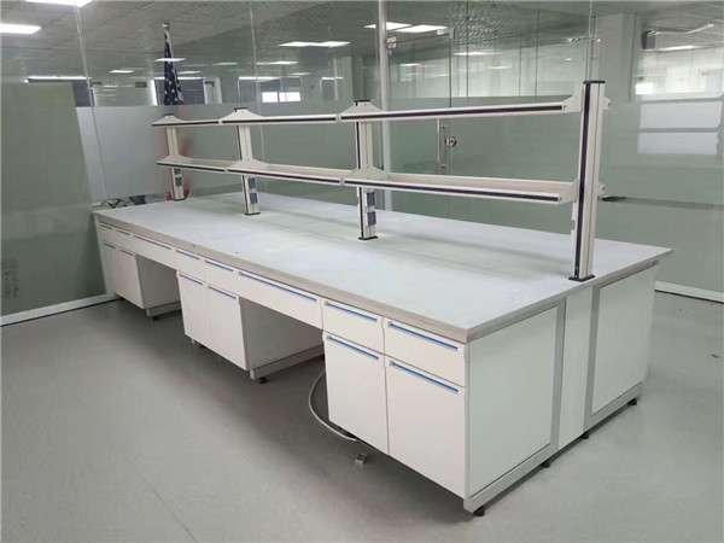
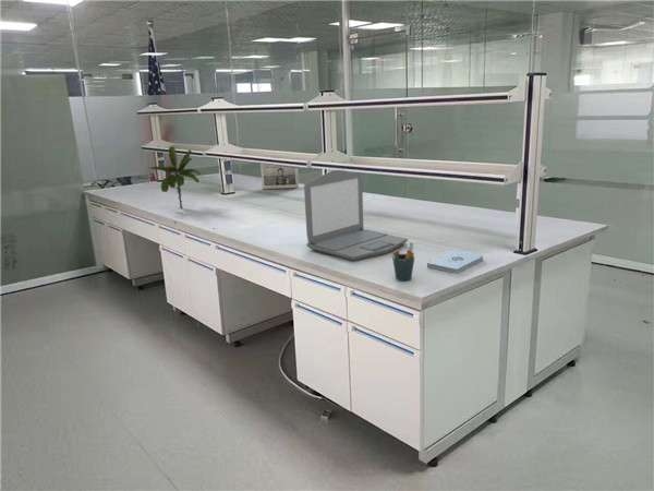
+ laptop [303,169,409,262]
+ notepad [426,249,484,274]
+ photo frame [259,163,300,190]
+ pen holder [391,241,415,282]
+ plant [148,145,204,209]
